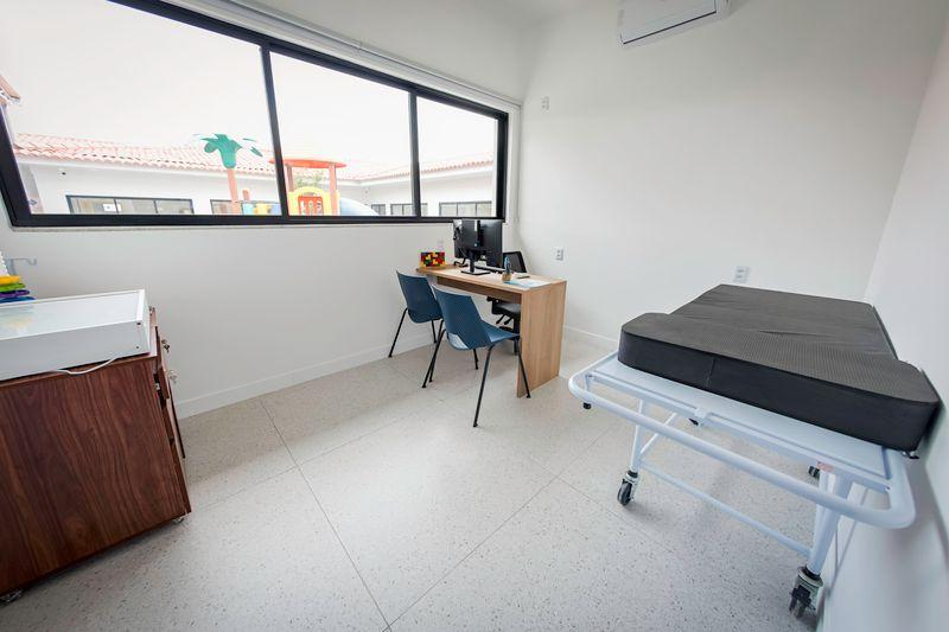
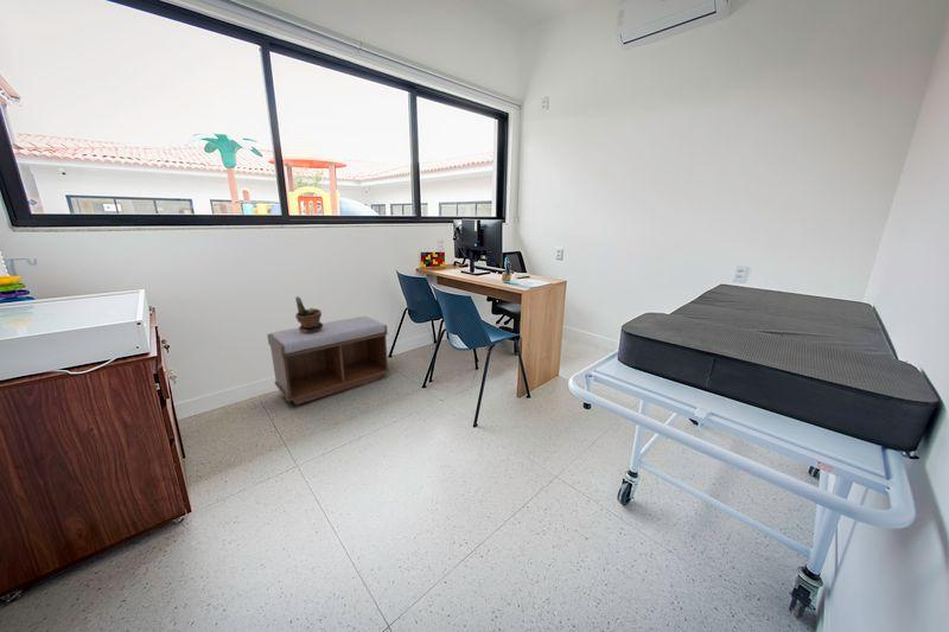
+ potted plant [294,295,324,333]
+ bench [266,315,390,406]
